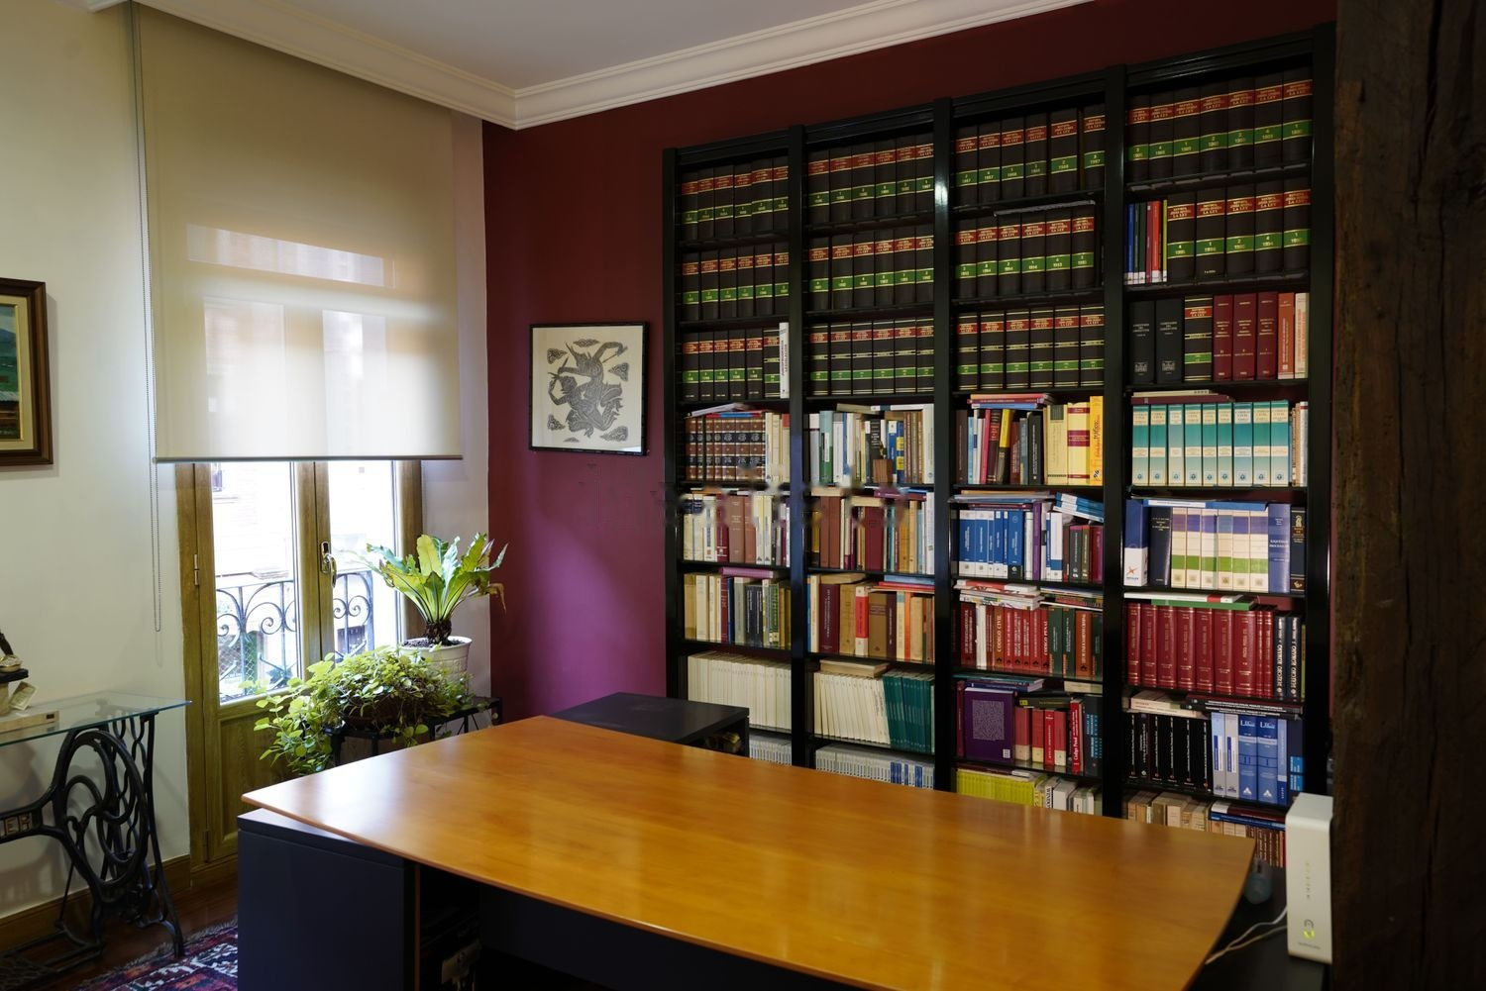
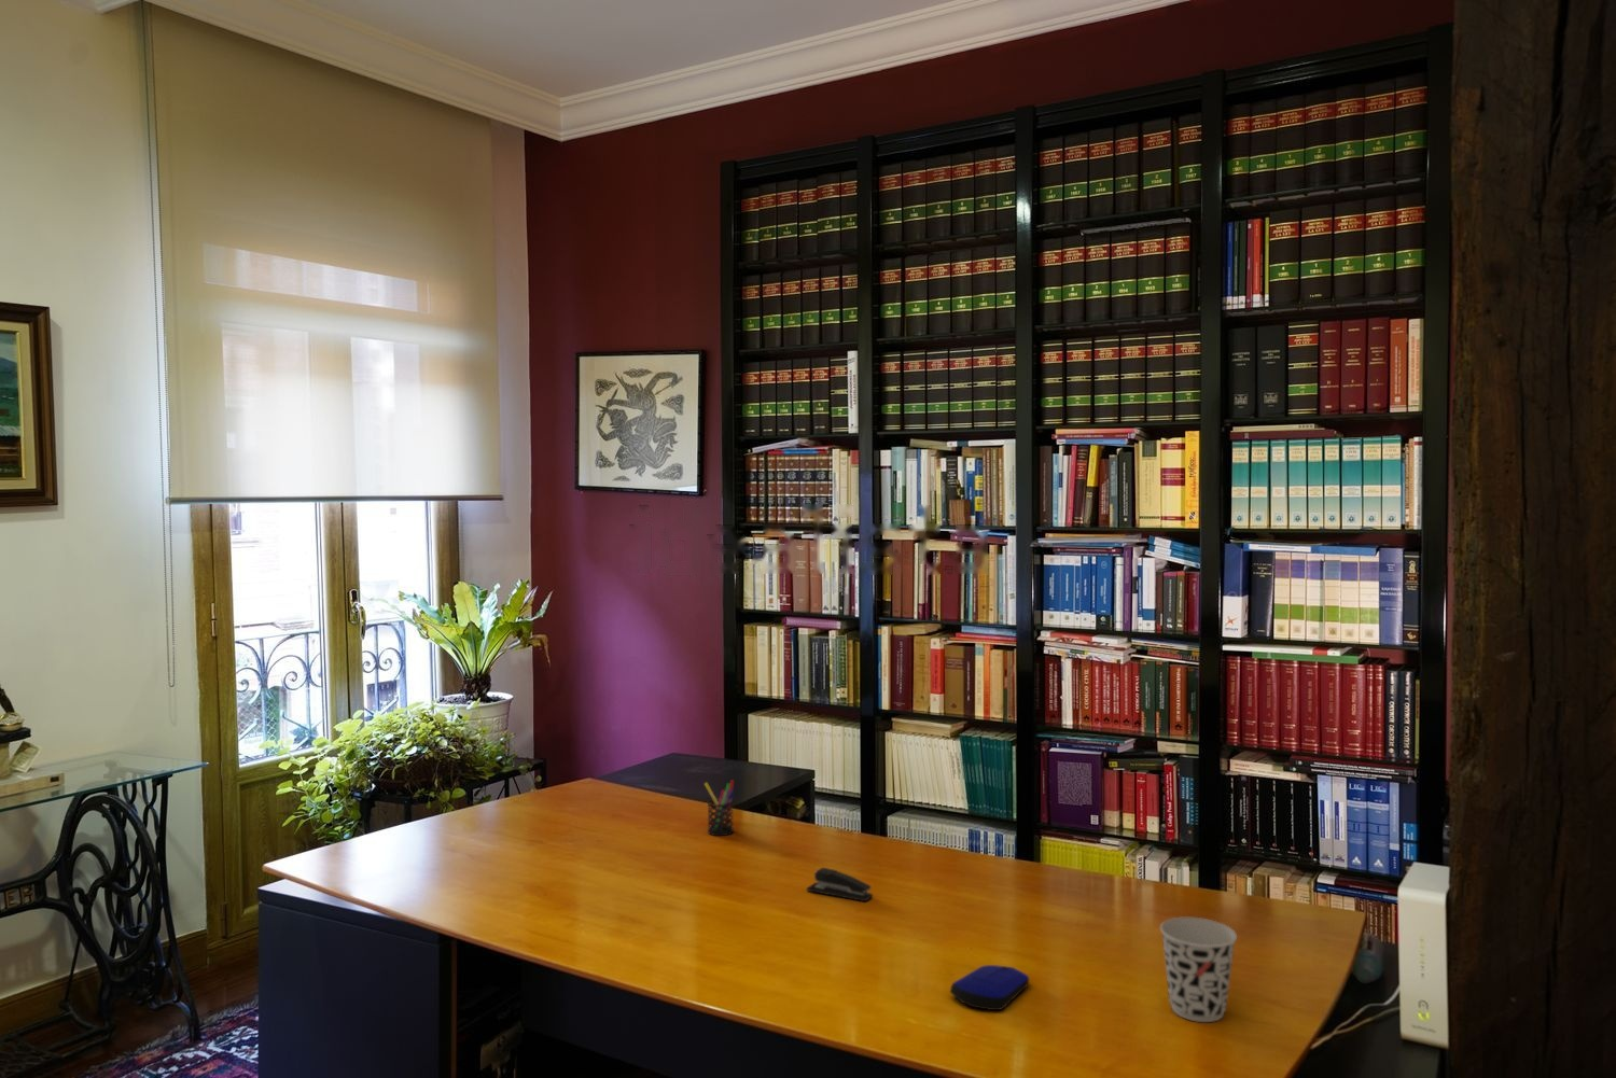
+ computer mouse [949,964,1030,1012]
+ cup [1159,917,1238,1023]
+ stapler [806,867,874,902]
+ pen holder [704,778,735,836]
